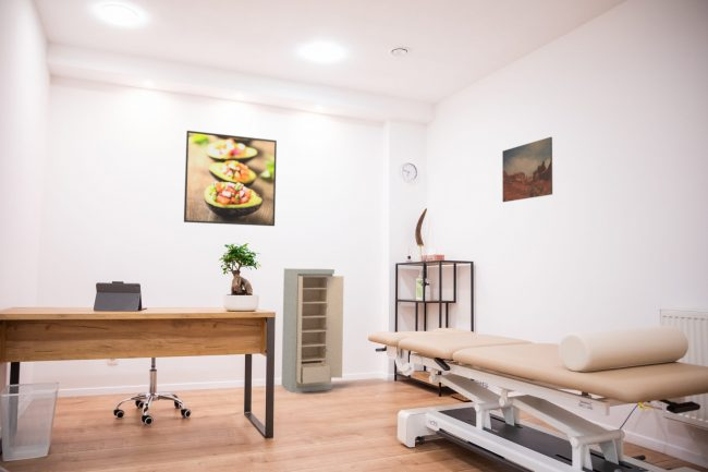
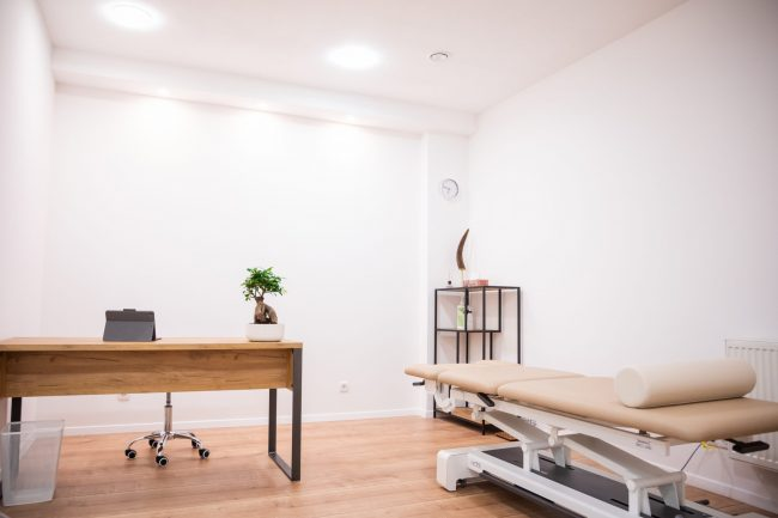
- storage cabinet [281,267,344,394]
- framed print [183,130,278,227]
- wall art [501,136,553,203]
